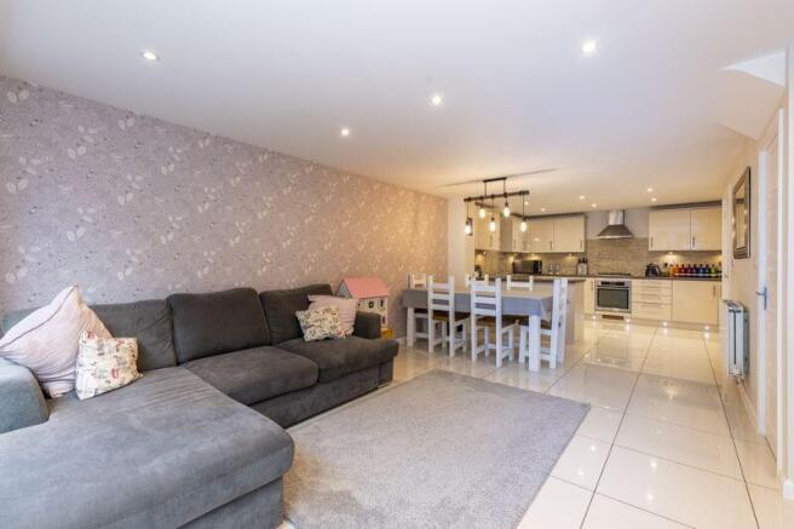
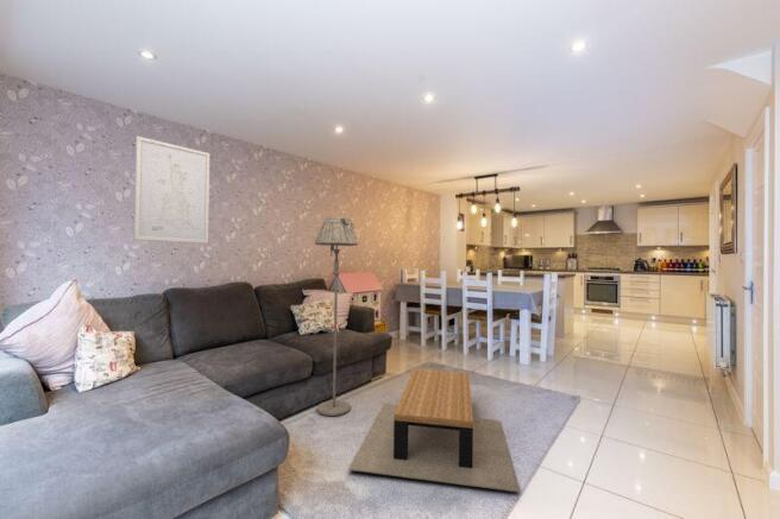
+ wall art [132,135,210,245]
+ coffee table [347,368,521,493]
+ floor lamp [314,216,359,417]
